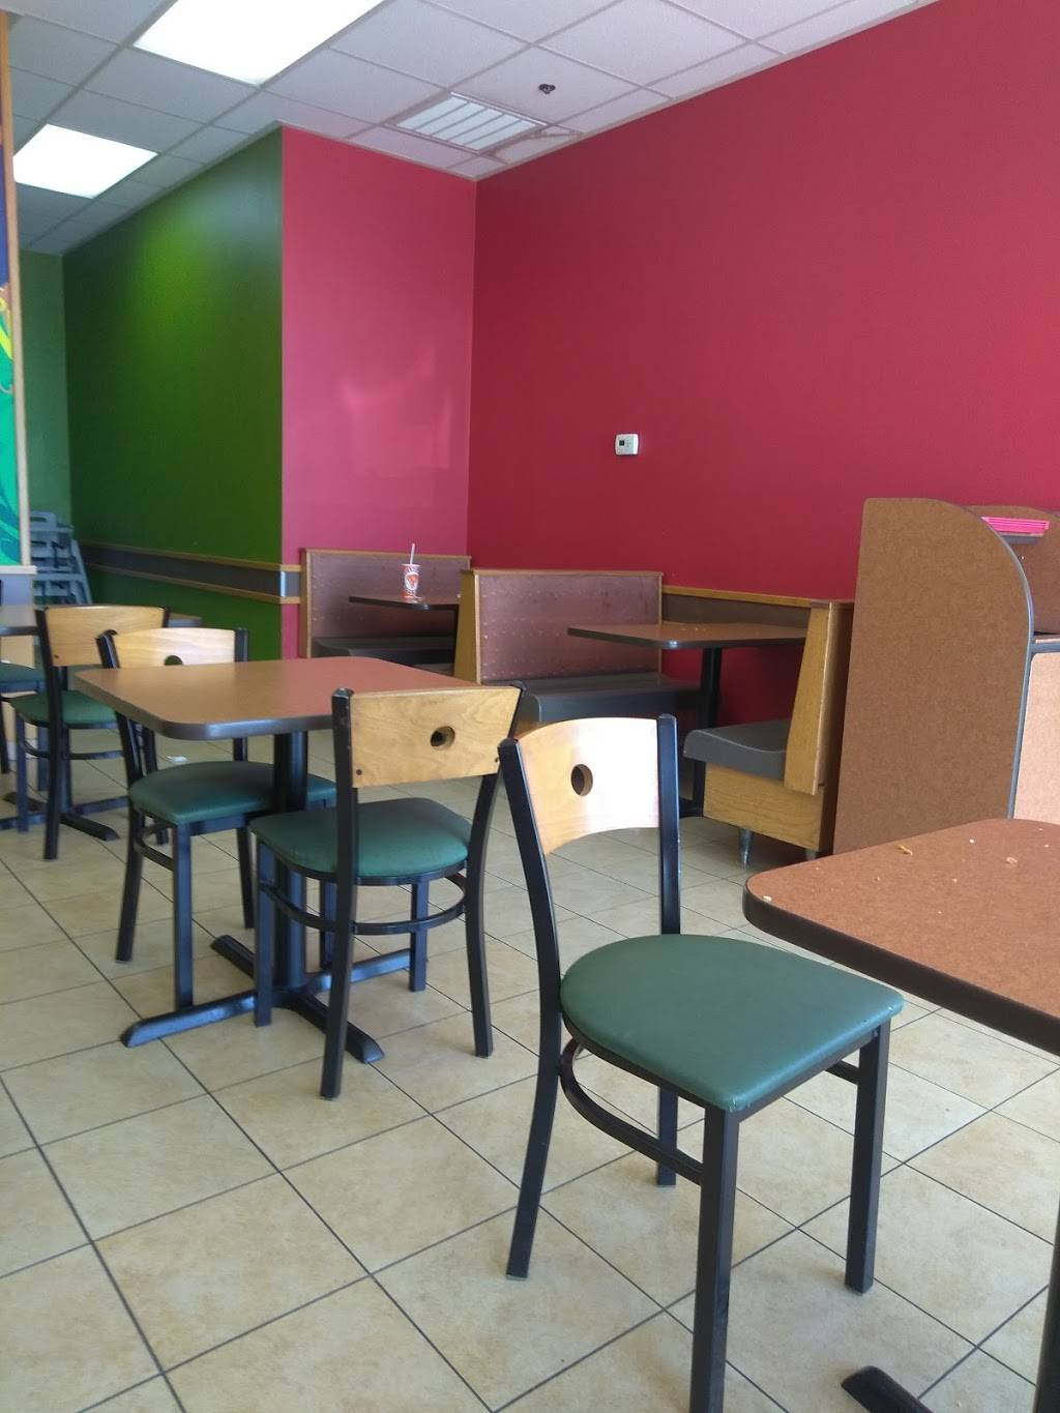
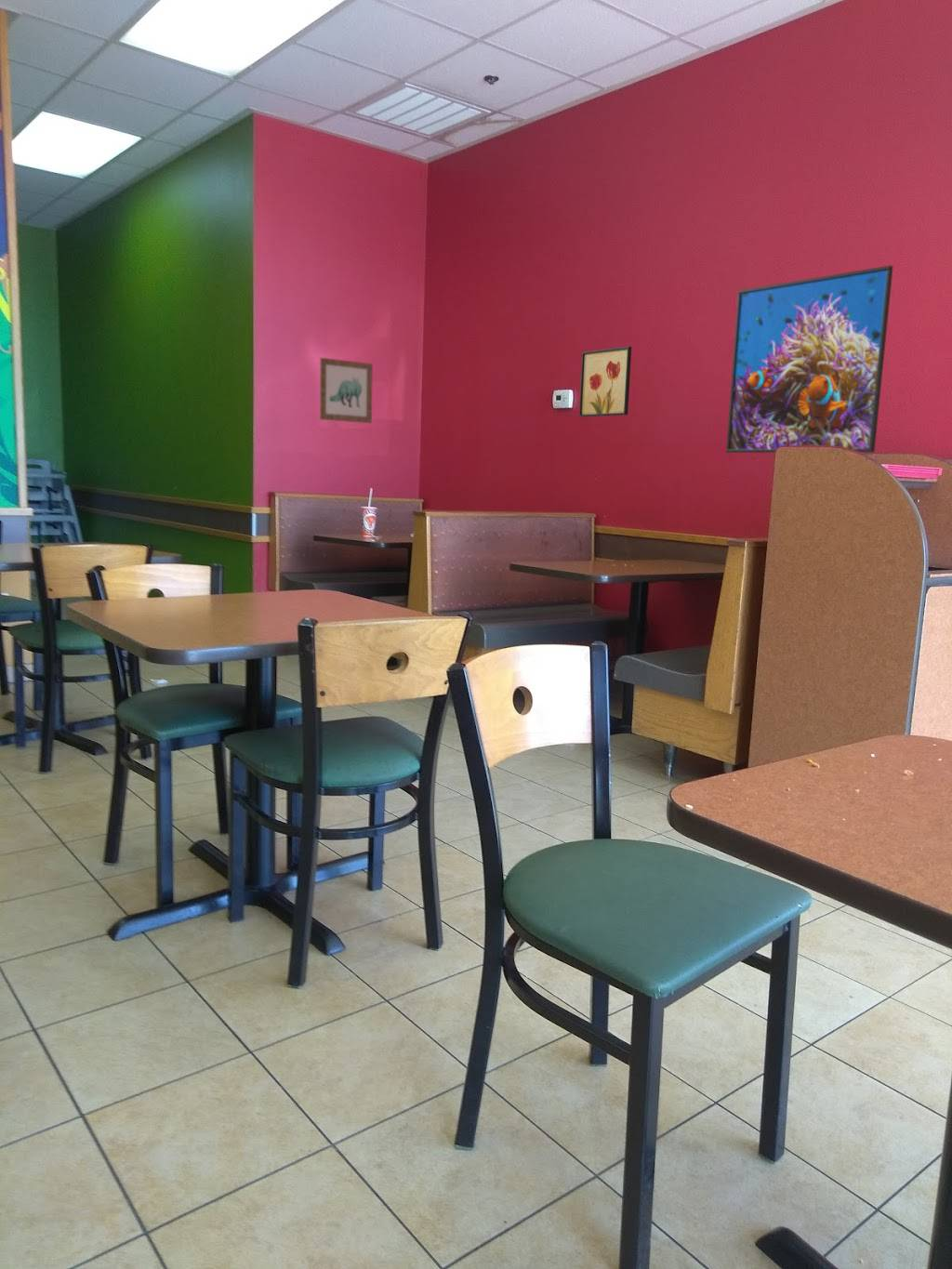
+ wall art [319,357,374,424]
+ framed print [725,264,894,454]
+ wall art [578,346,632,418]
